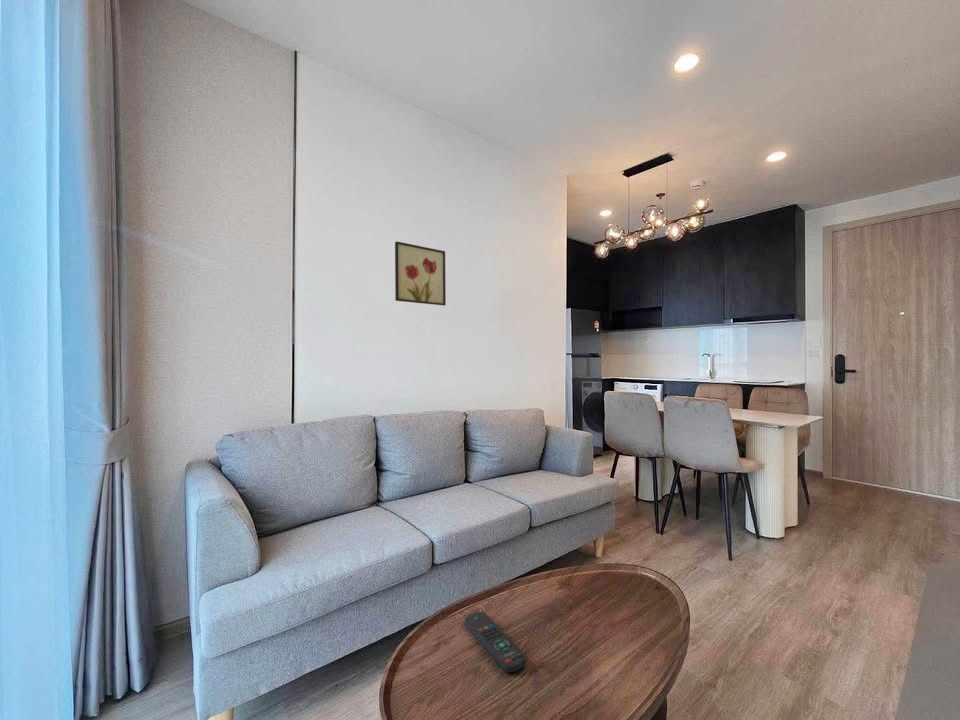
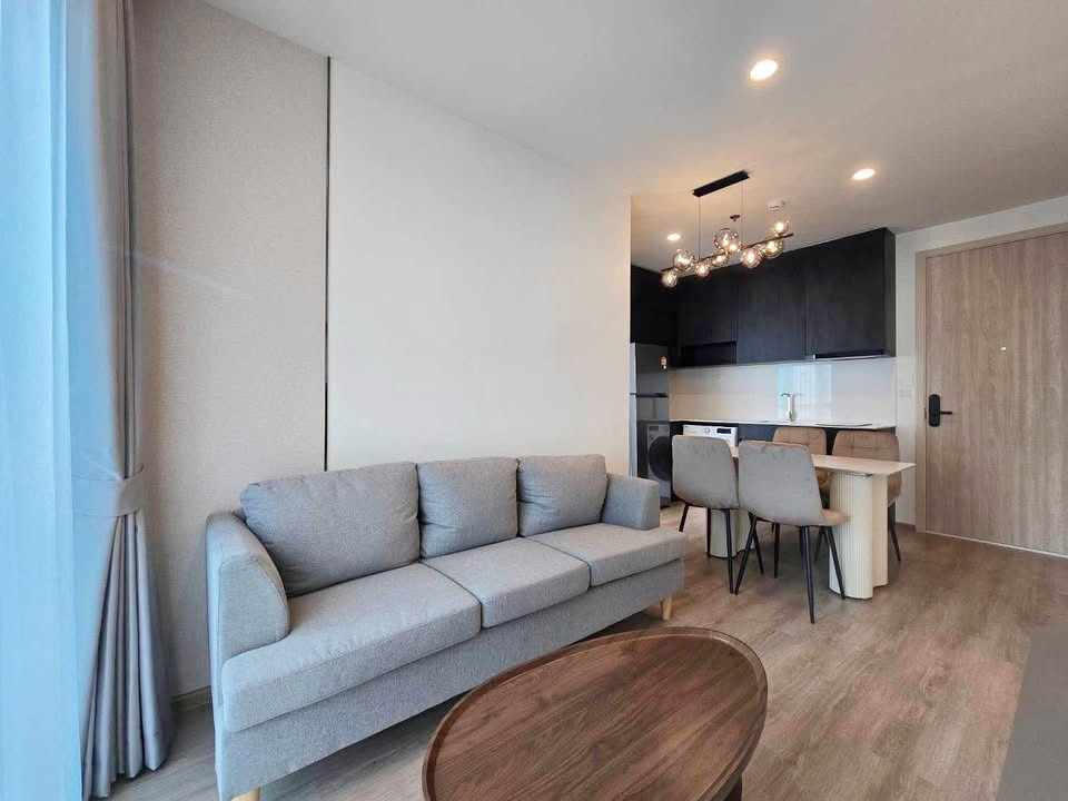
- wall art [394,241,447,306]
- remote control [464,611,527,673]
